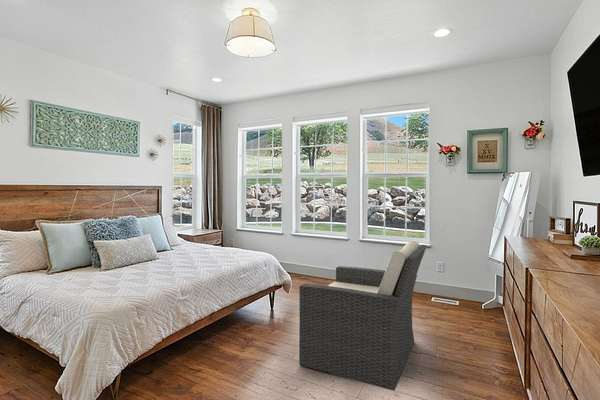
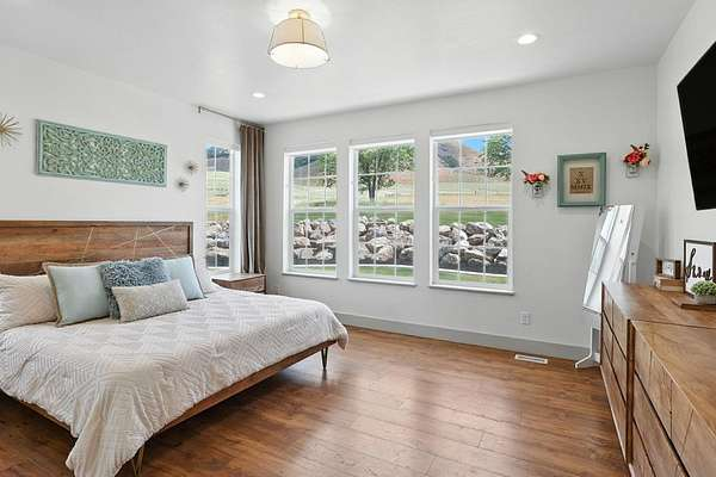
- armchair [298,240,428,392]
